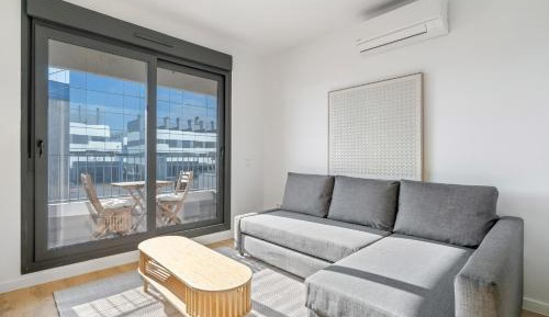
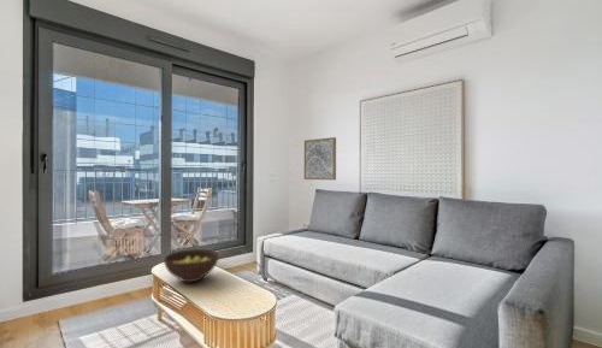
+ fruit bowl [163,248,220,284]
+ wall art [303,136,337,182]
